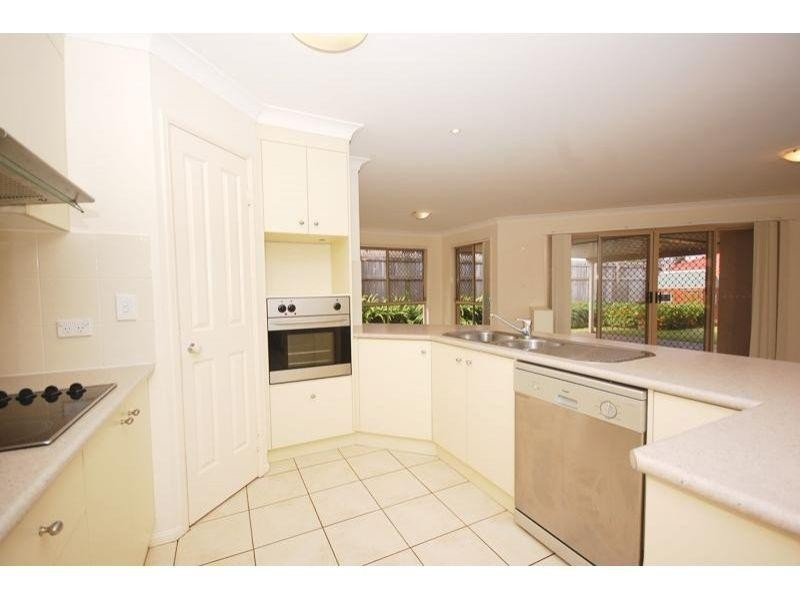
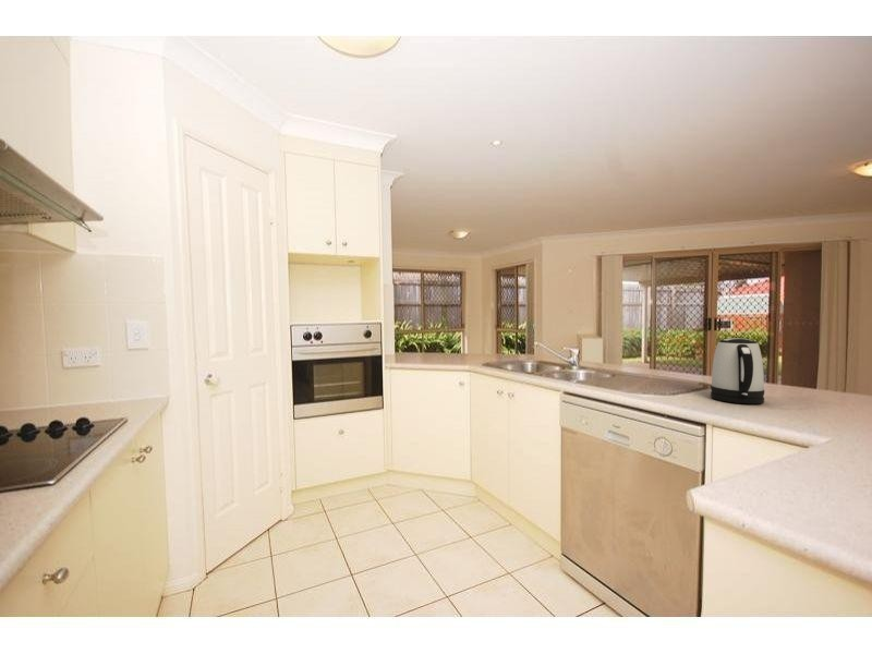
+ kettle [710,337,765,405]
